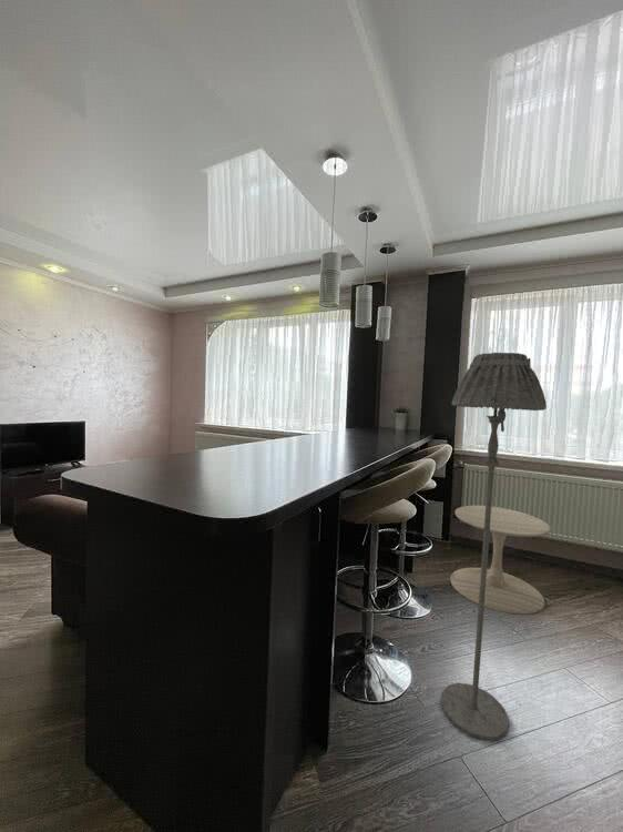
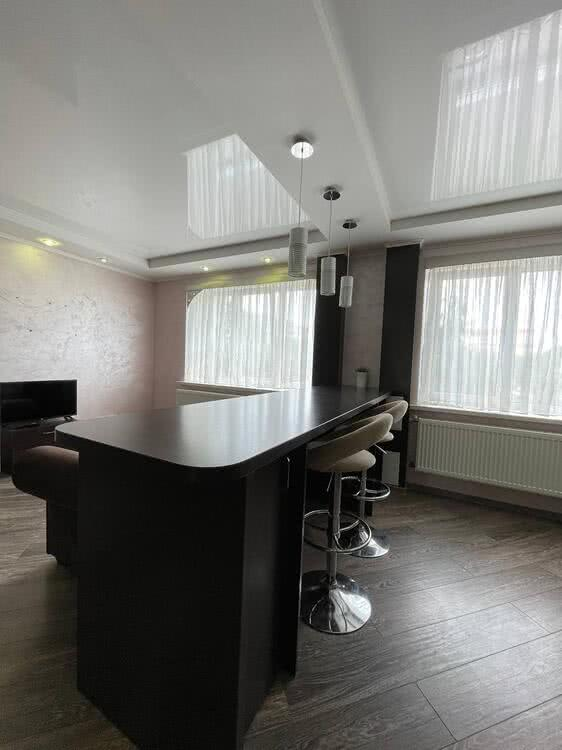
- floor lamp [440,352,548,742]
- side table [449,505,552,616]
